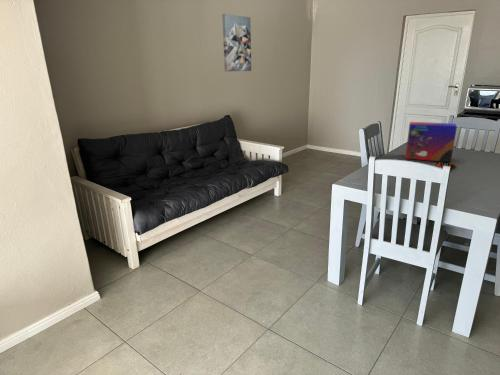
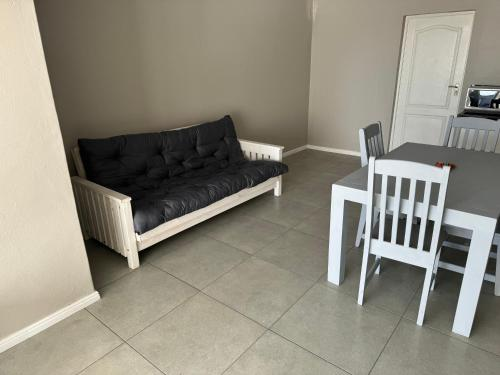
- wall art [221,13,252,72]
- cereal box [404,121,458,163]
